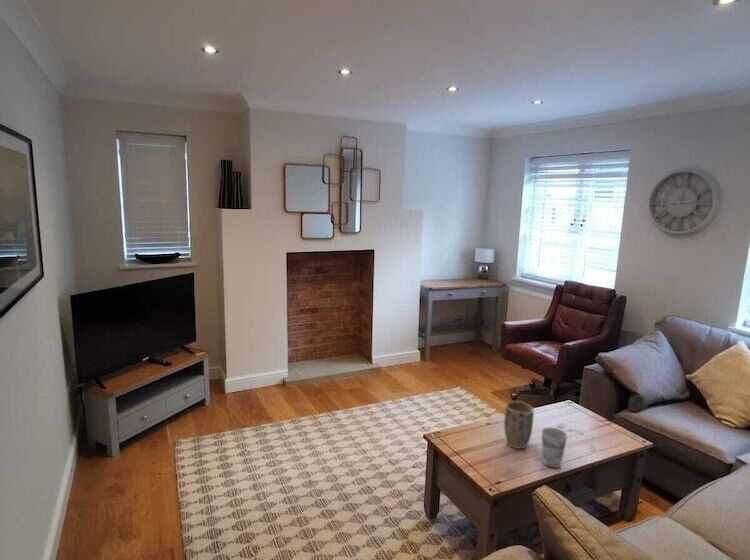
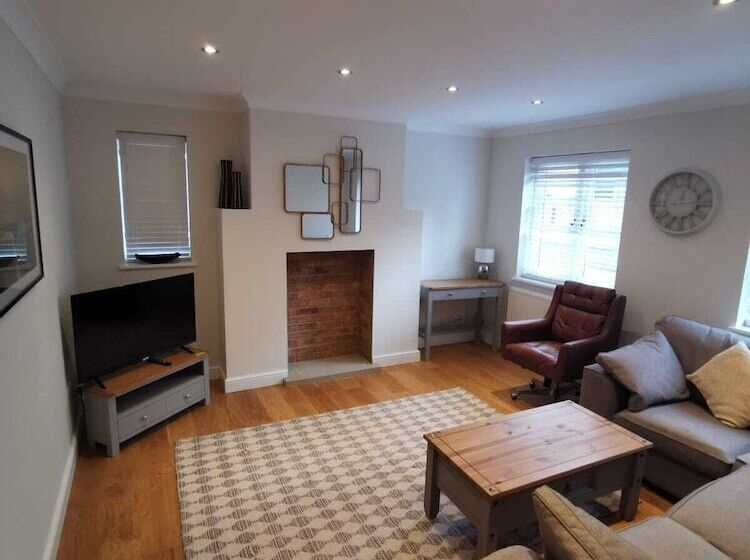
- plant pot [503,400,535,450]
- cup [541,427,568,469]
